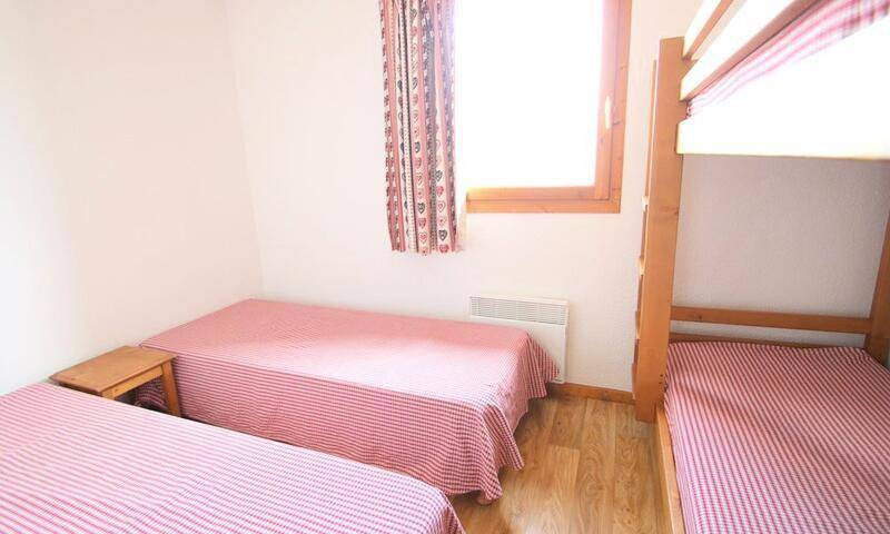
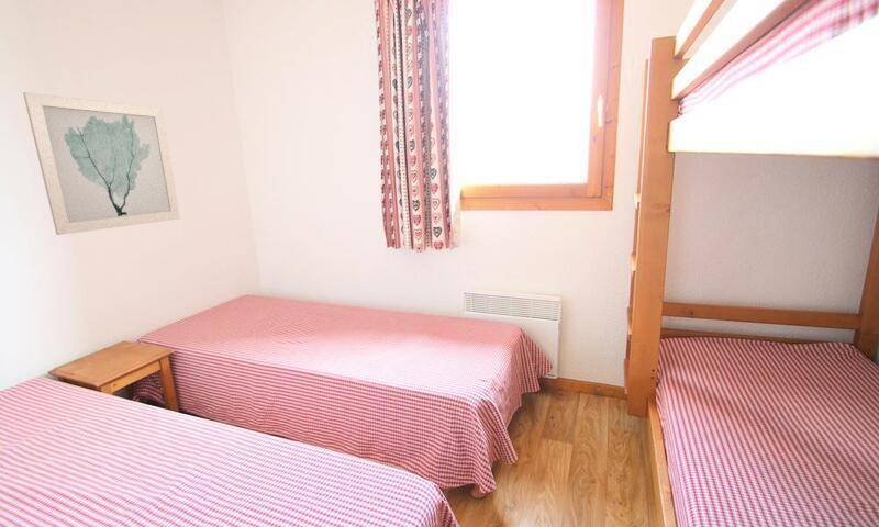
+ wall art [22,91,181,236]
